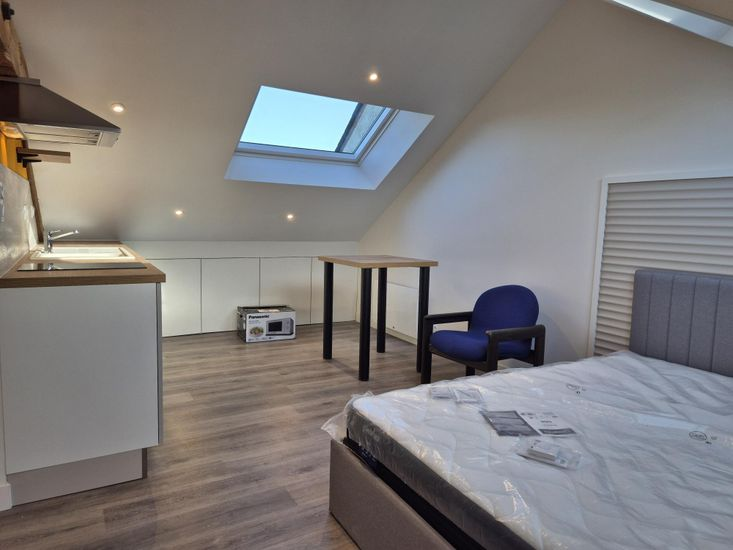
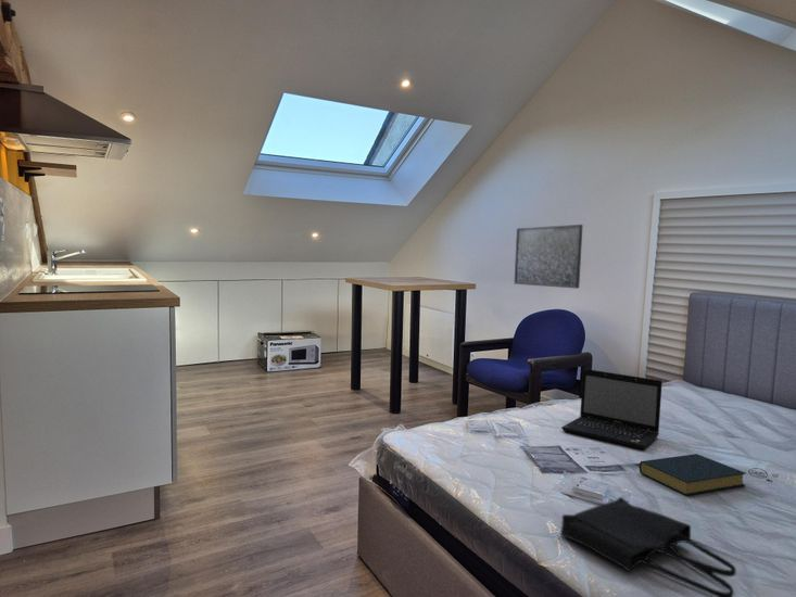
+ hardback book [639,453,747,496]
+ tote bag [559,496,737,597]
+ laptop [560,368,664,450]
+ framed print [514,224,584,290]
